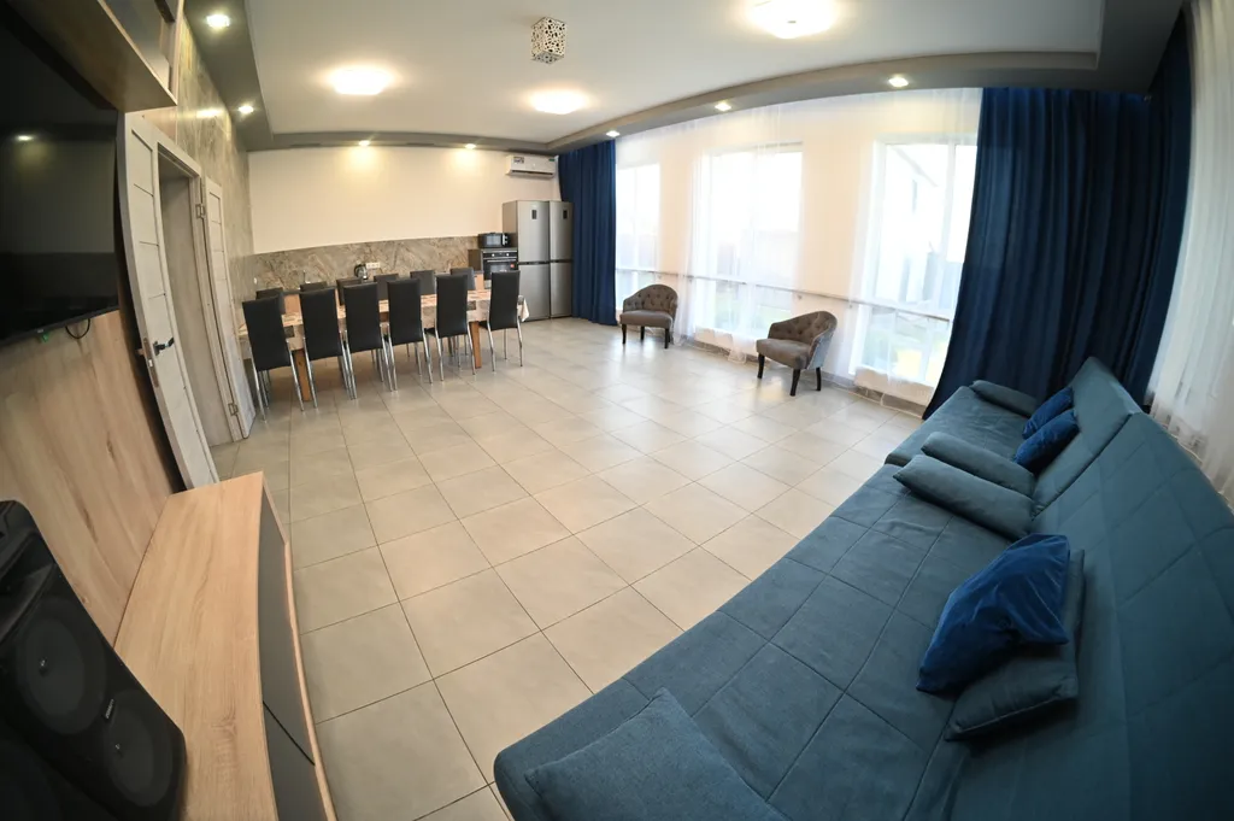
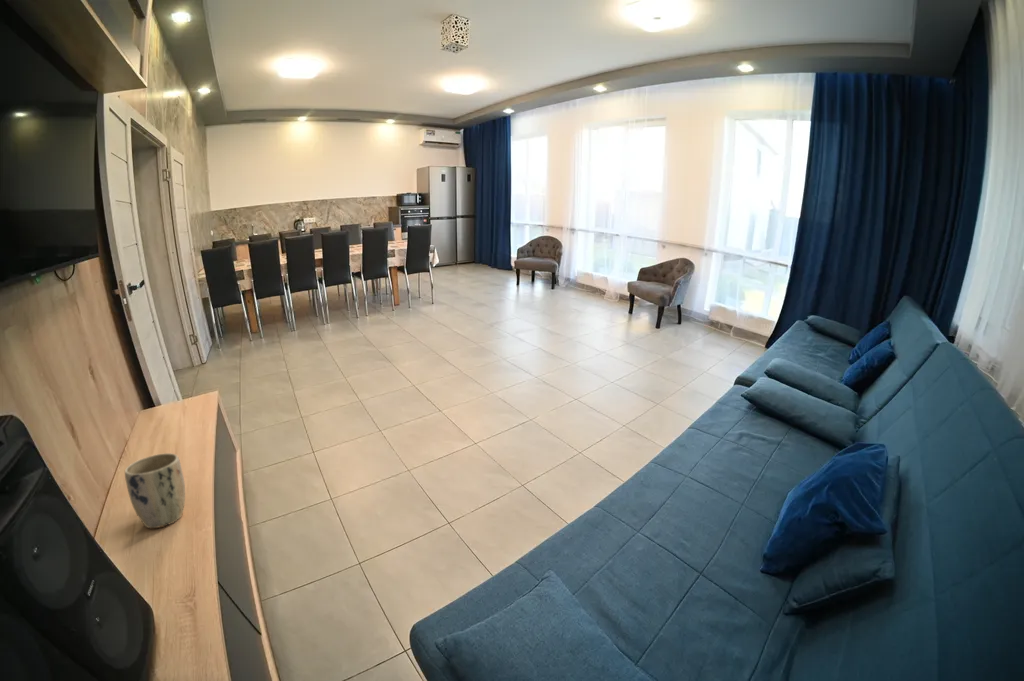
+ plant pot [124,452,186,529]
